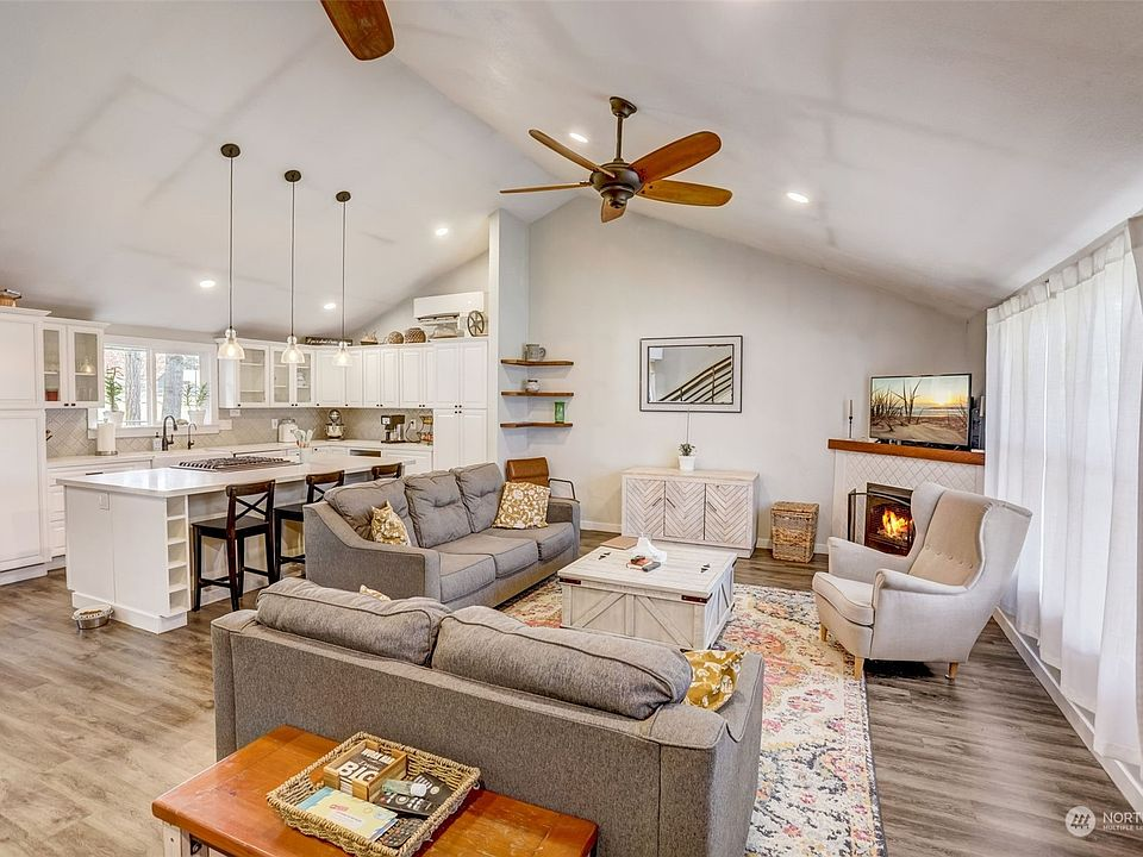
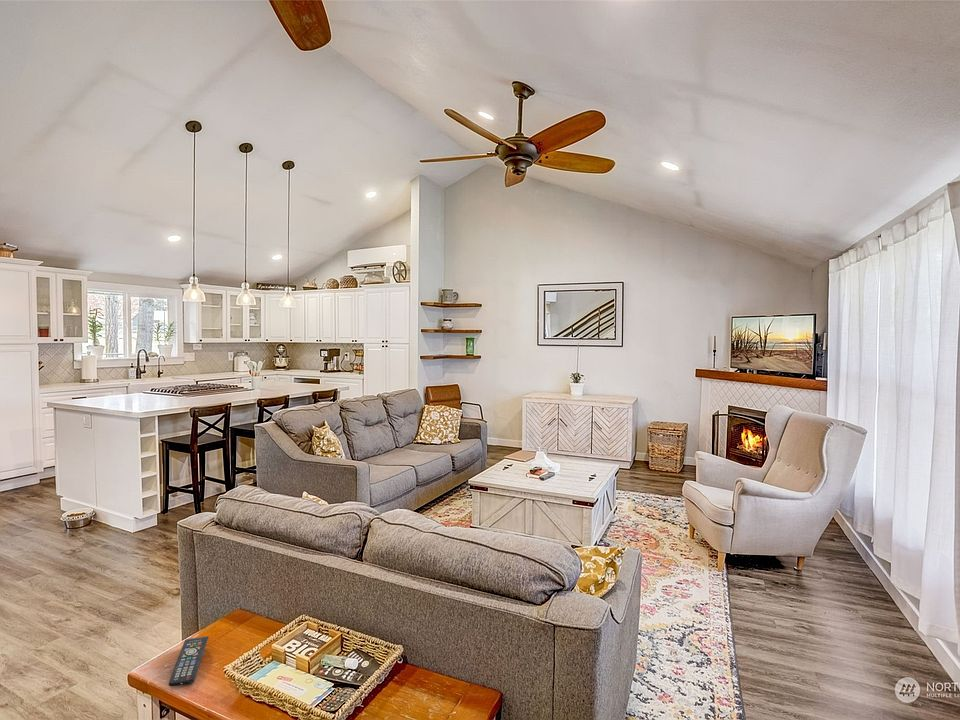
+ remote control [168,635,210,687]
